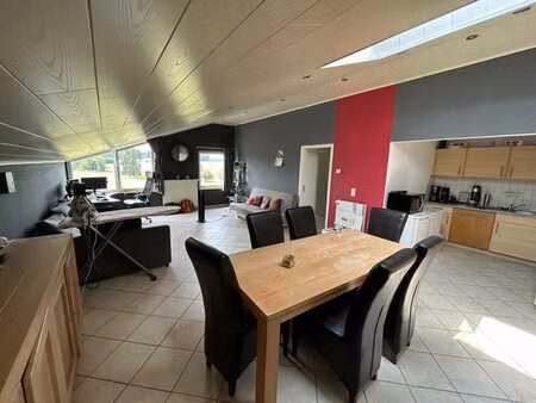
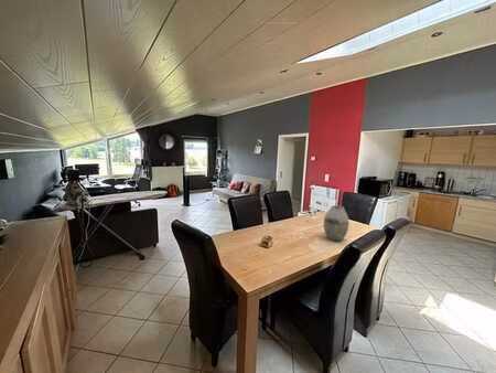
+ vase [323,204,349,242]
